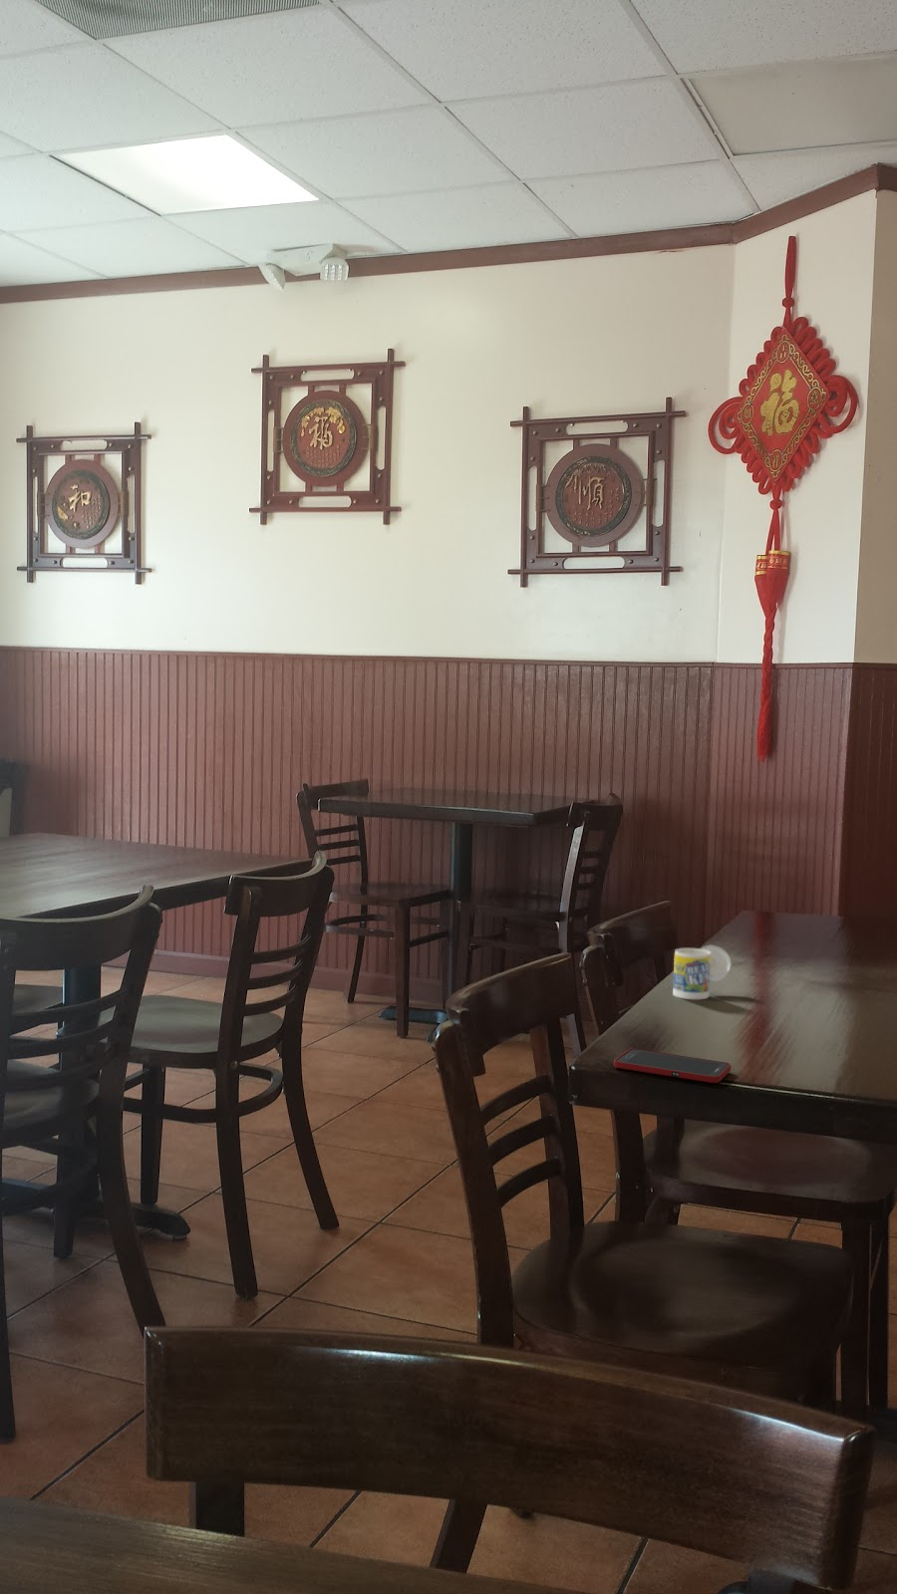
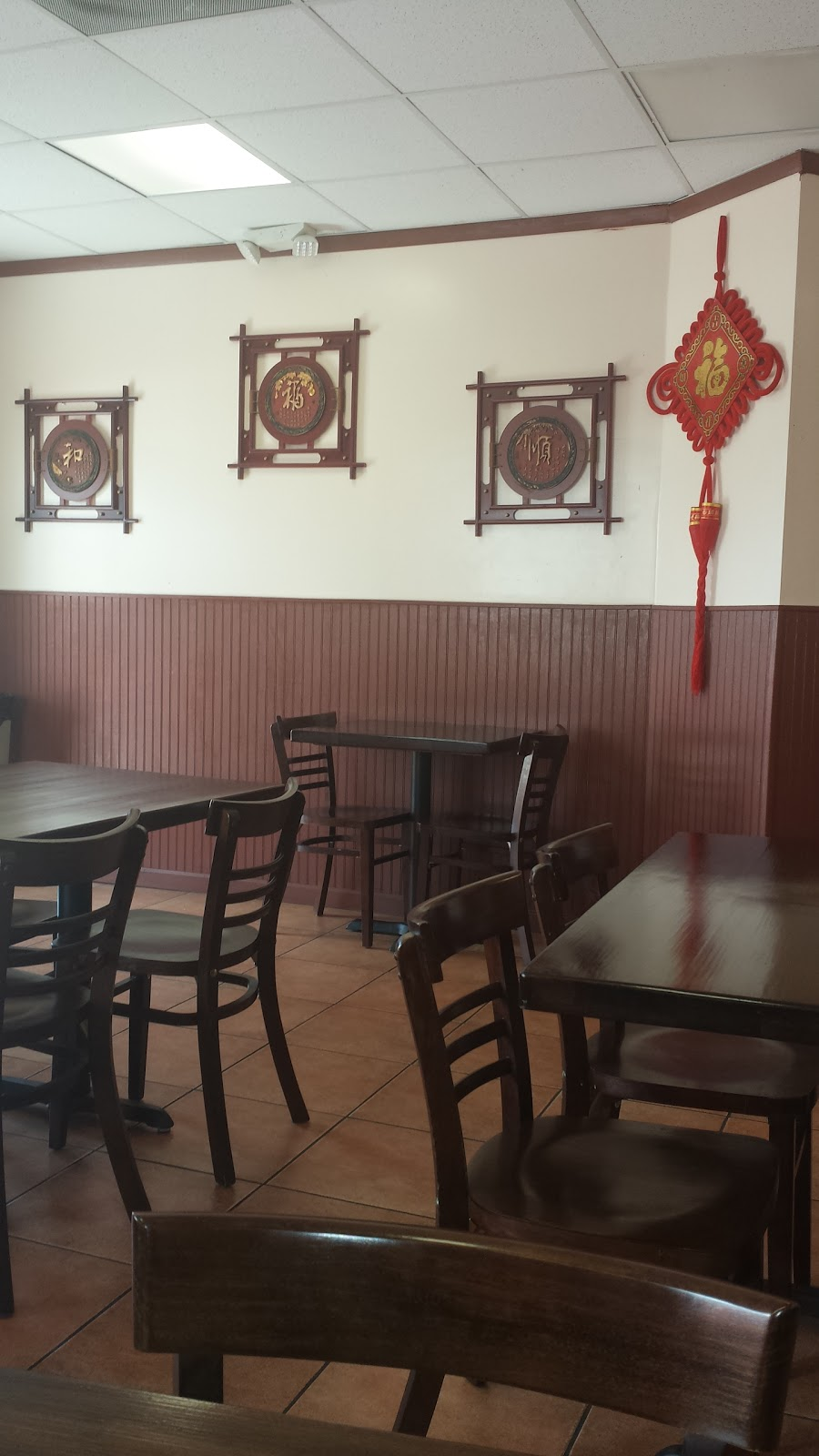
- cup [671,945,733,1001]
- cell phone [613,1048,733,1084]
